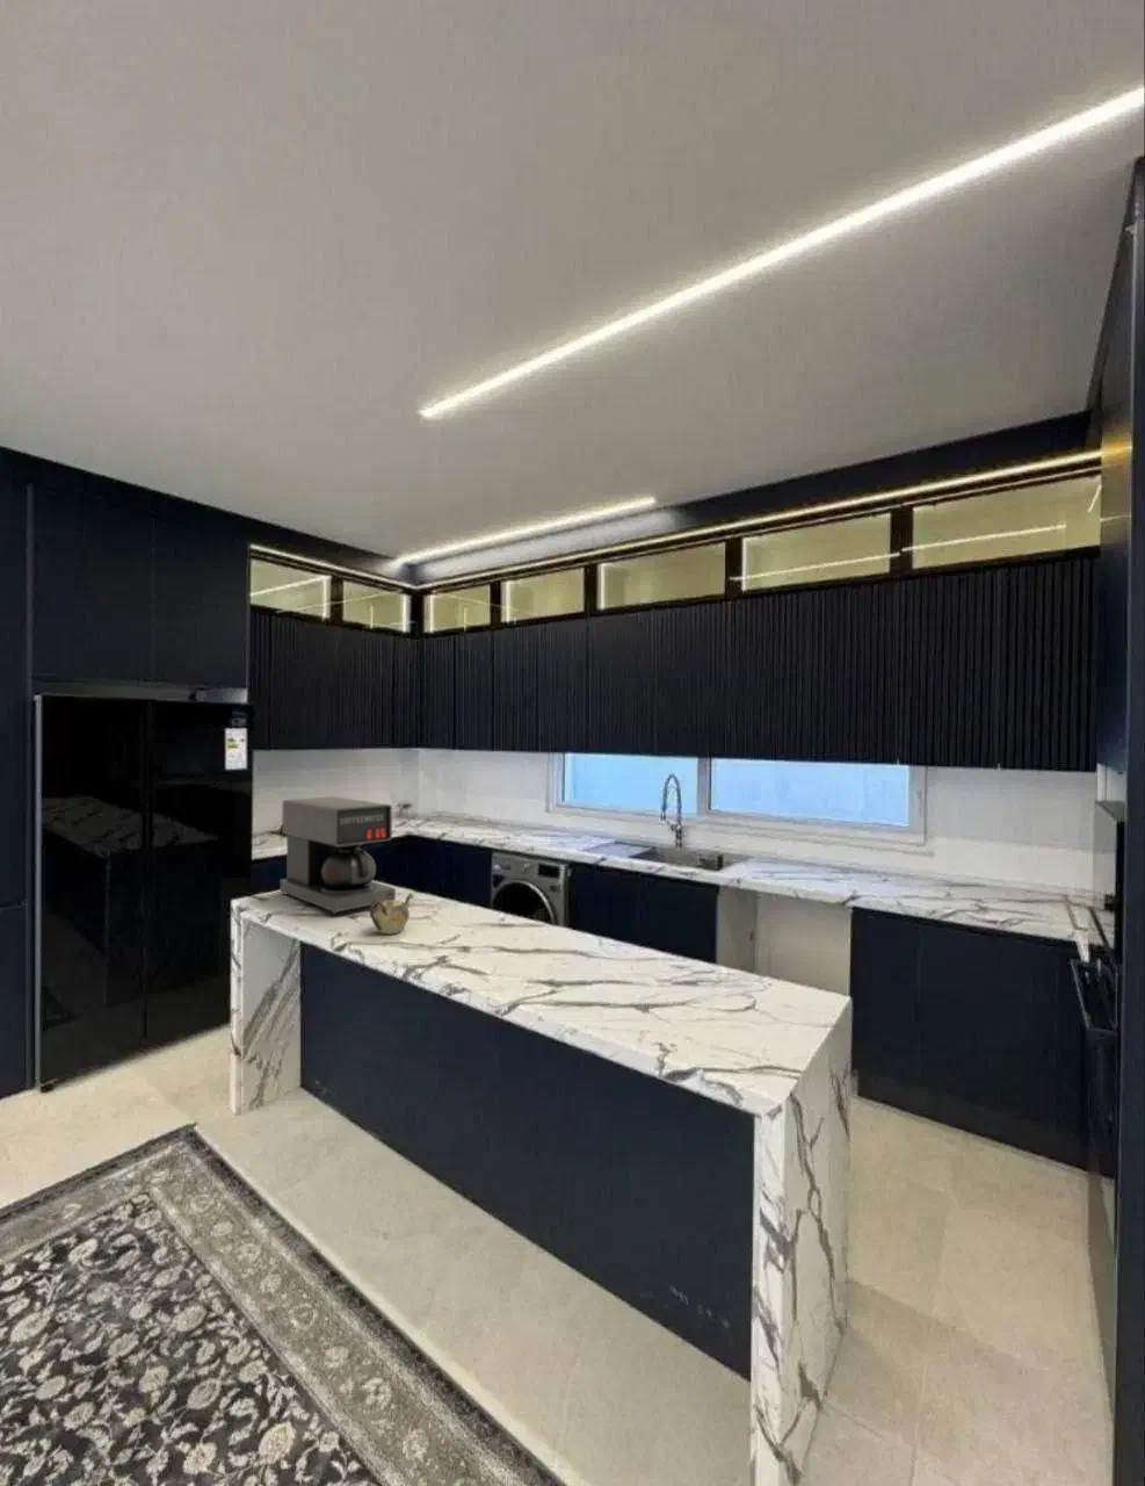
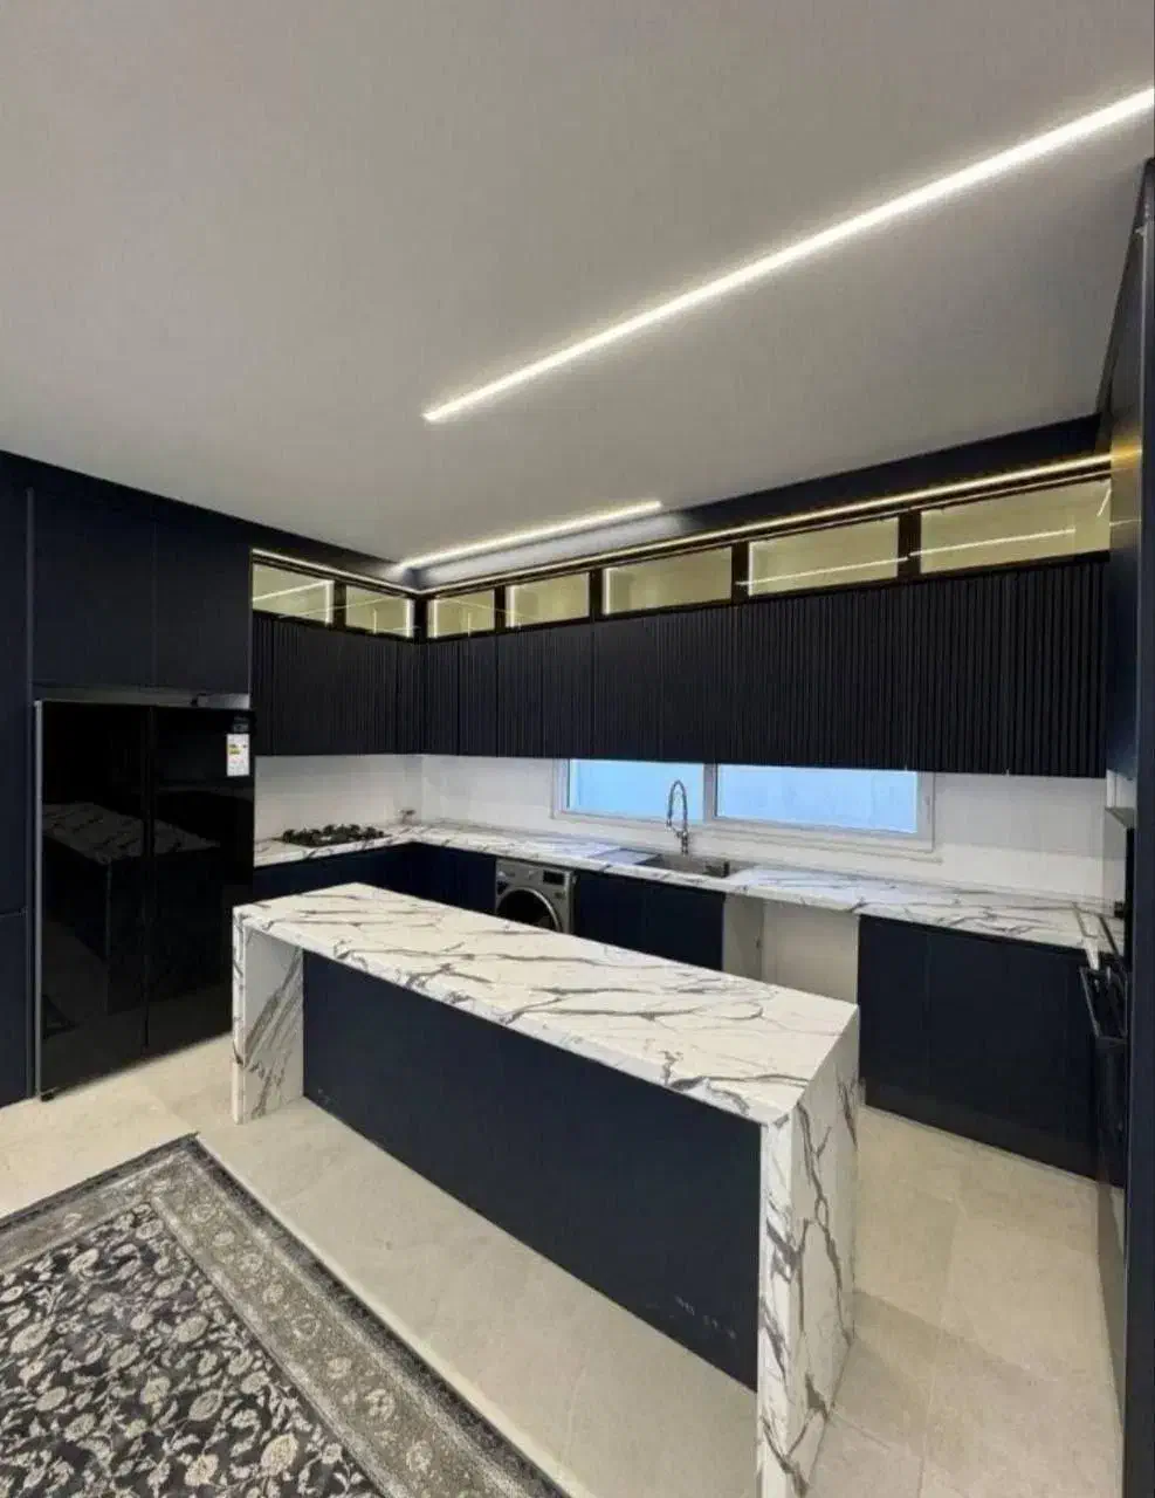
- coffee maker [279,795,397,916]
- teapot [369,893,415,935]
